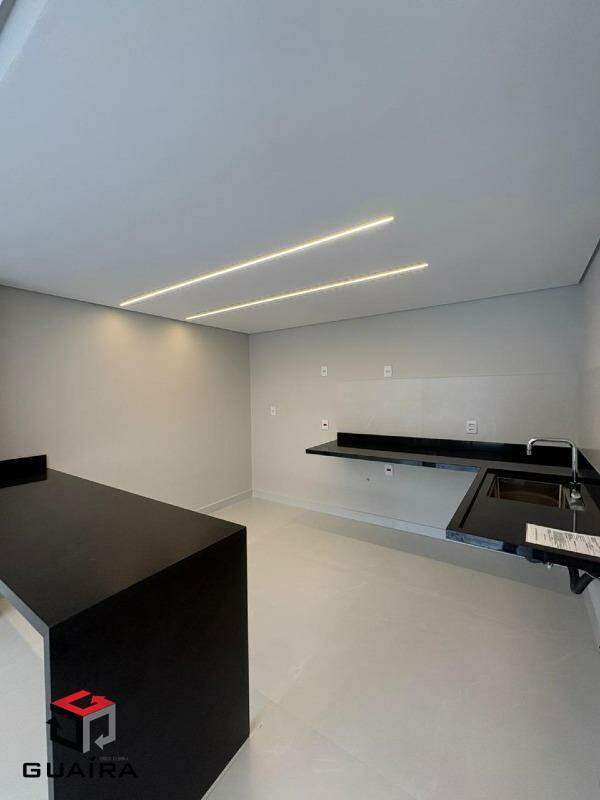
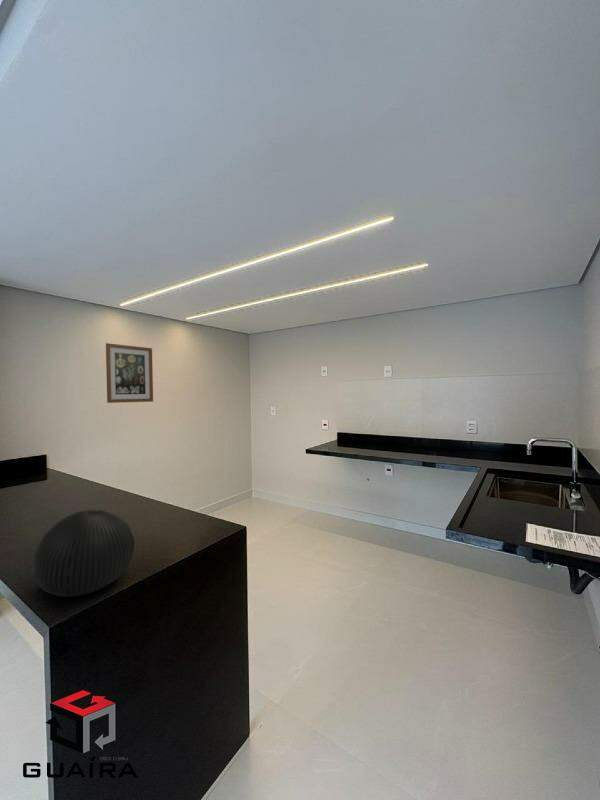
+ decorative ball [31,508,136,598]
+ wall art [105,342,154,404]
